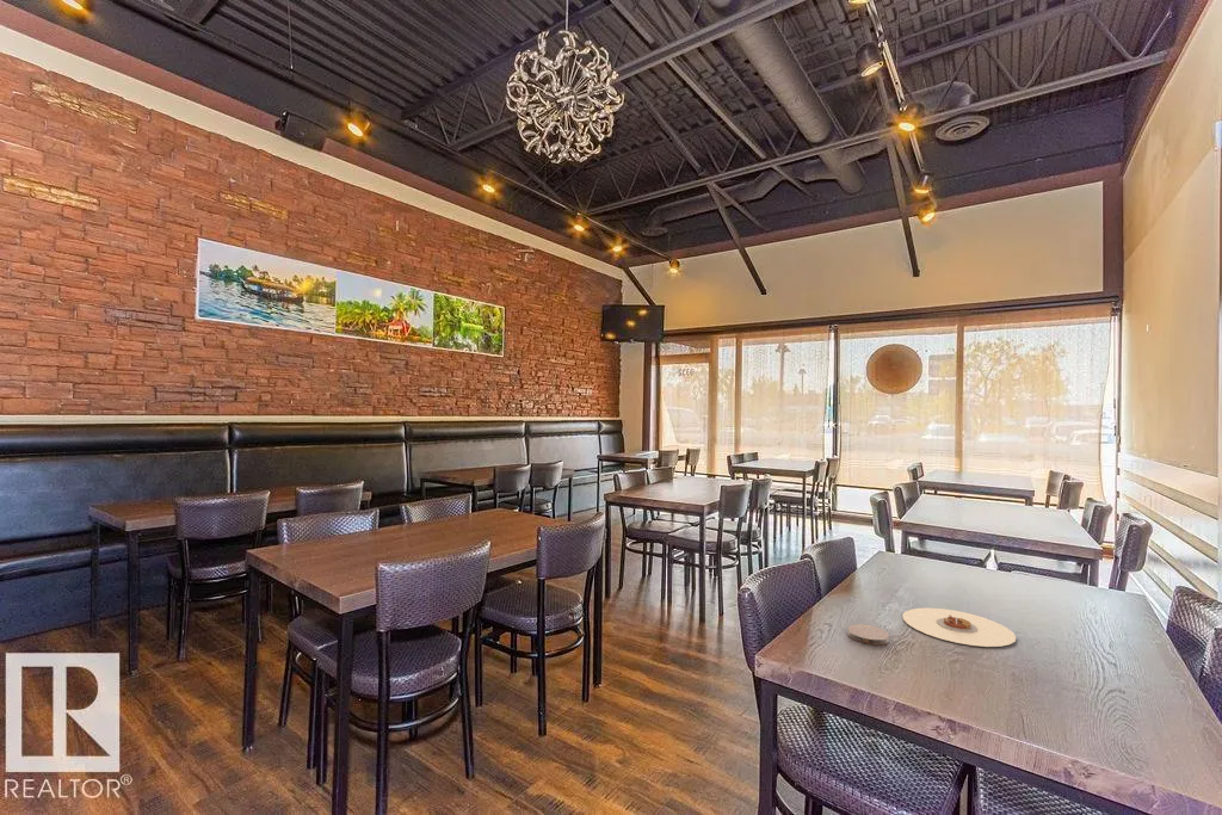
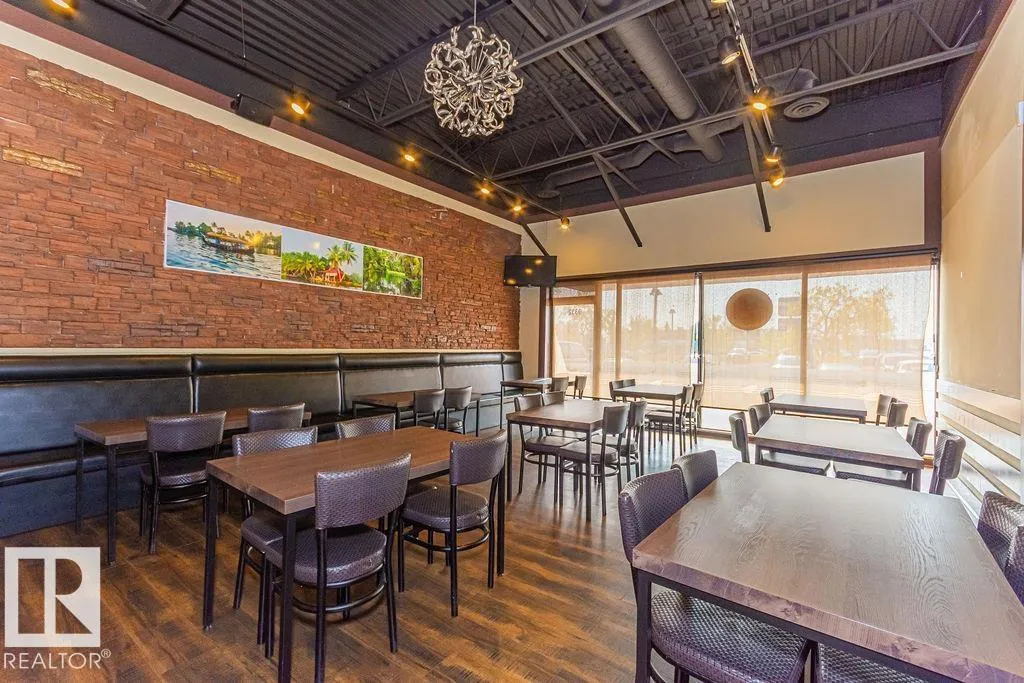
- plate [901,607,1017,648]
- coaster [846,623,890,647]
